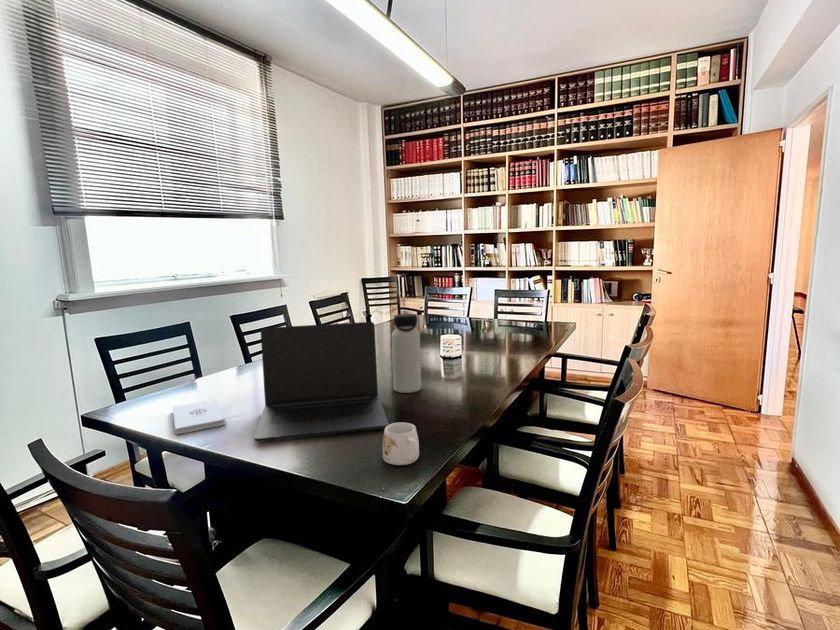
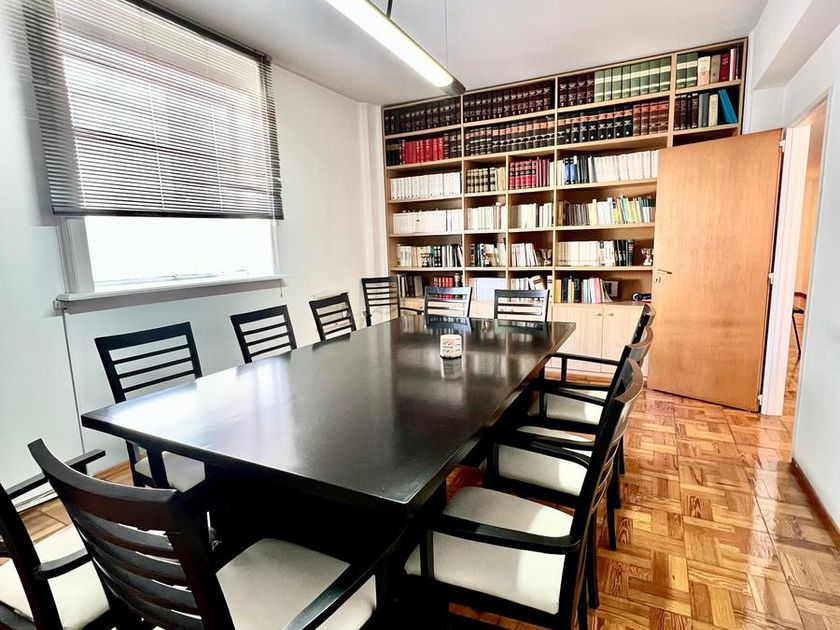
- water bottle [391,313,422,394]
- laptop [253,321,390,443]
- mug [382,422,420,466]
- notepad [172,399,226,435]
